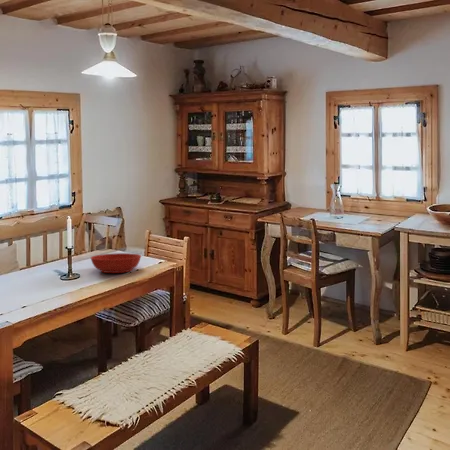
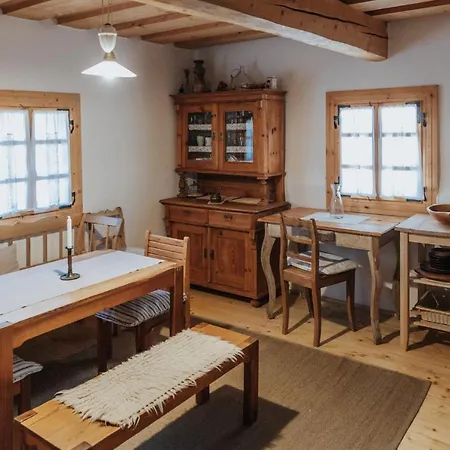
- bowl [90,252,142,274]
